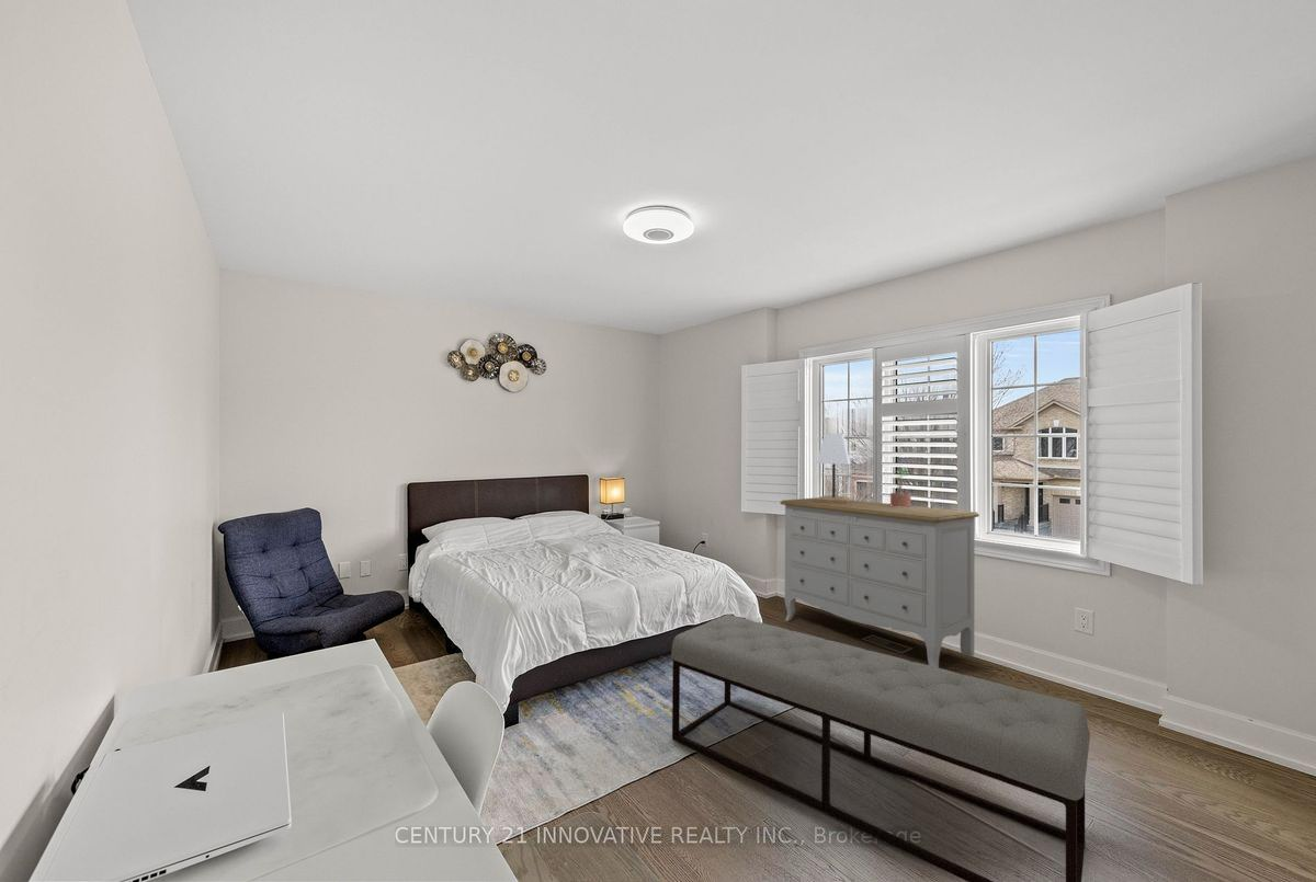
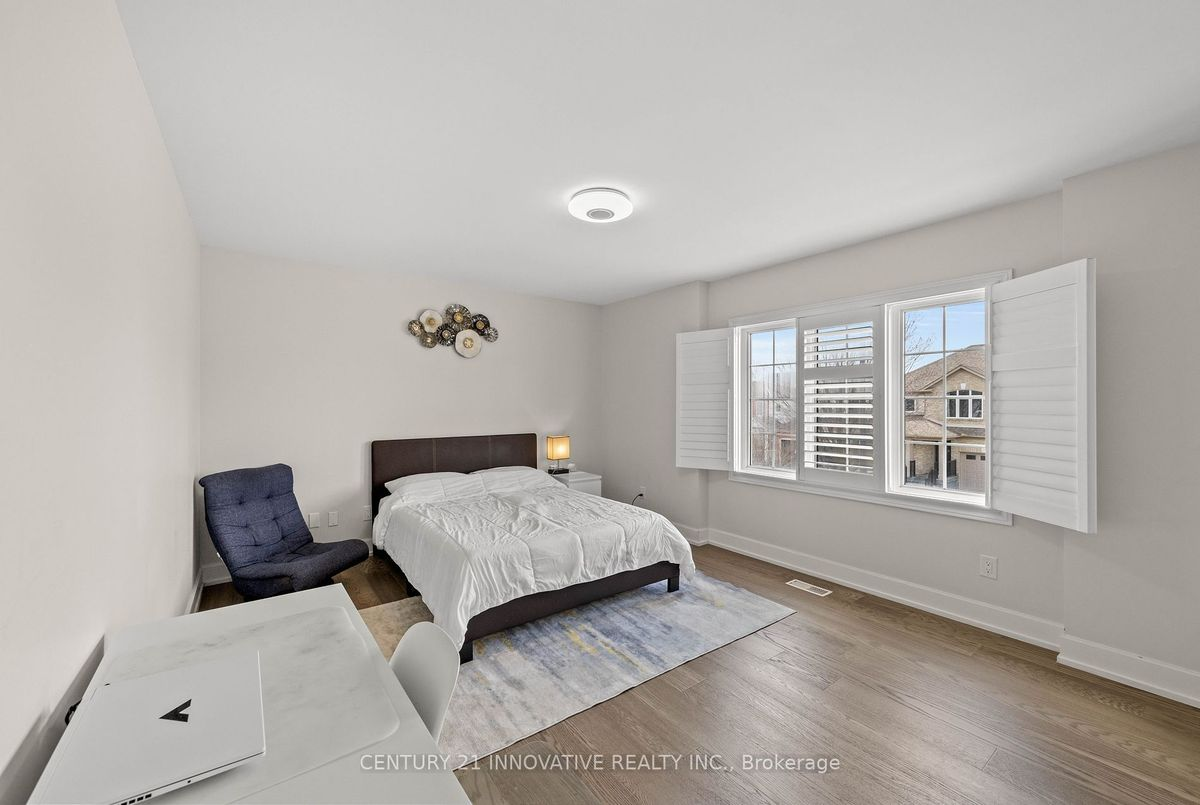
- potted plant [888,469,912,507]
- bench [670,614,1091,882]
- dresser [779,496,979,668]
- lamp [816,433,851,504]
